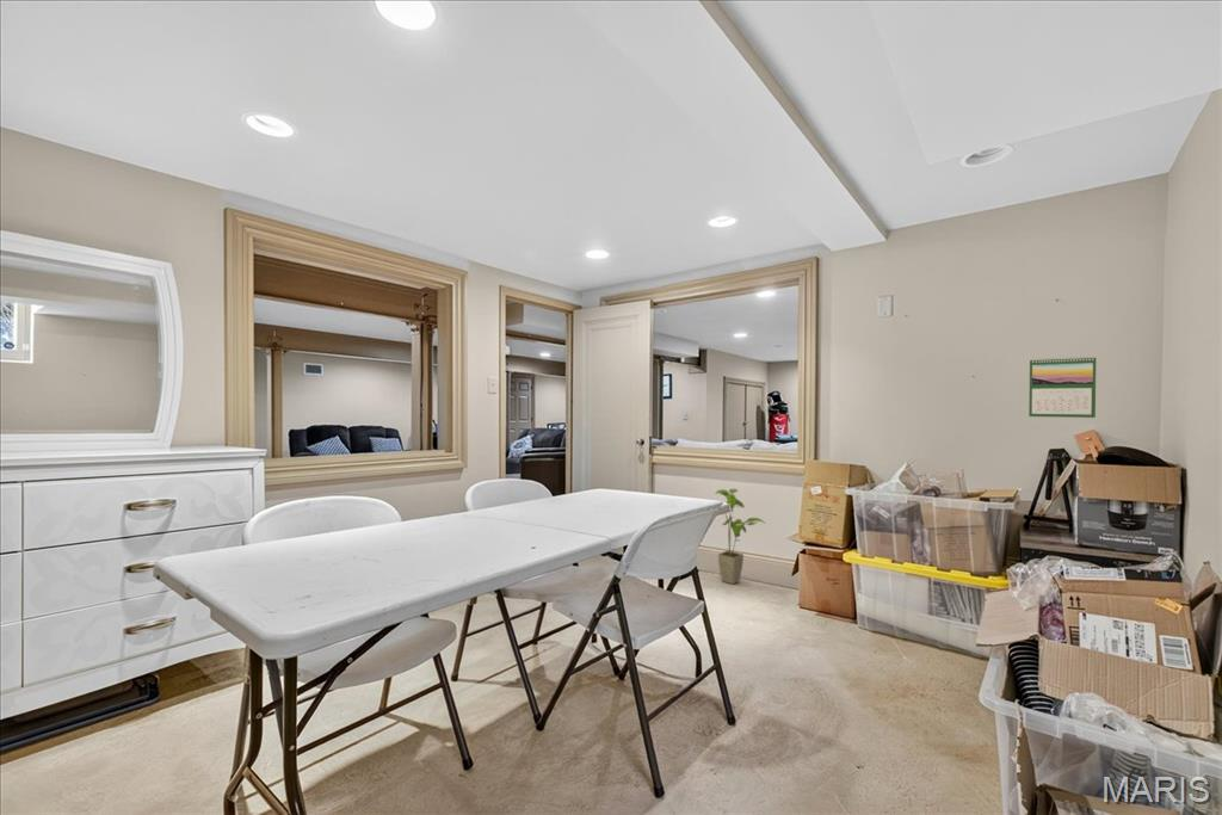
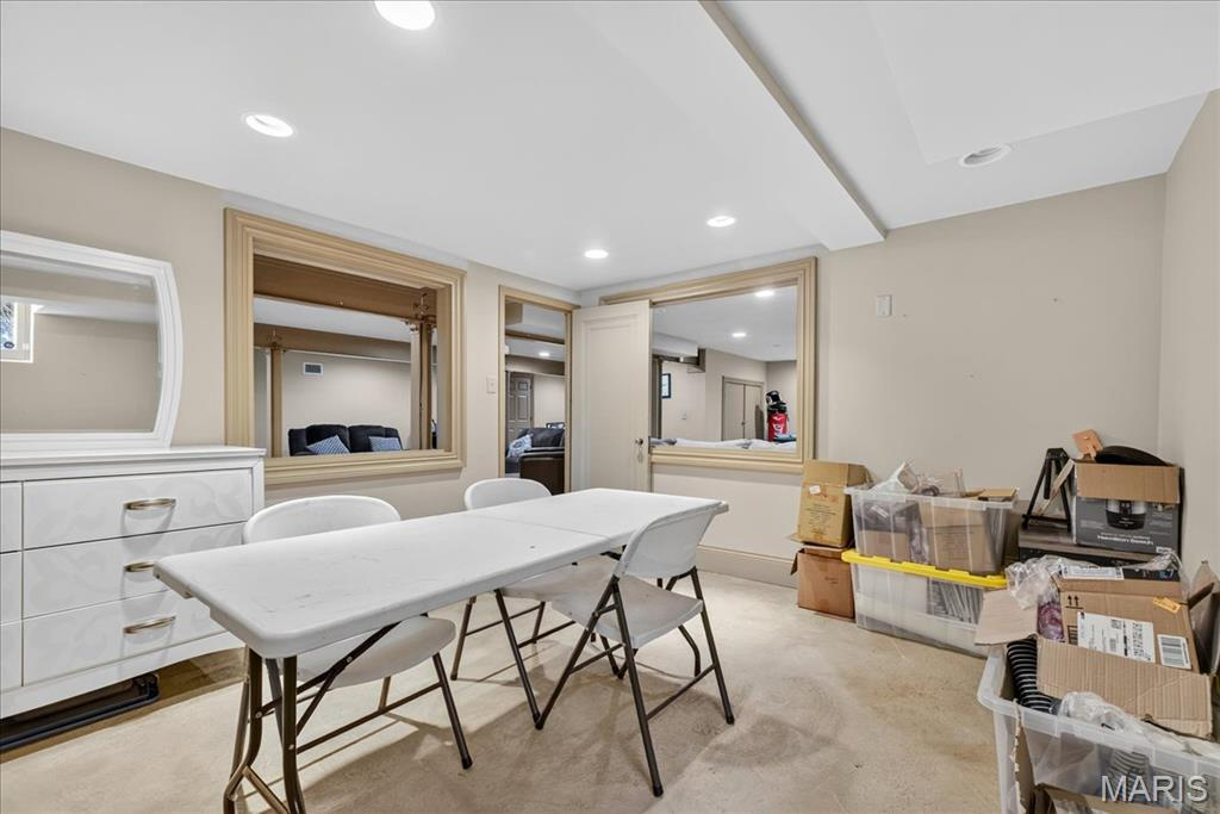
- house plant [714,488,765,585]
- calendar [1027,356,1097,419]
